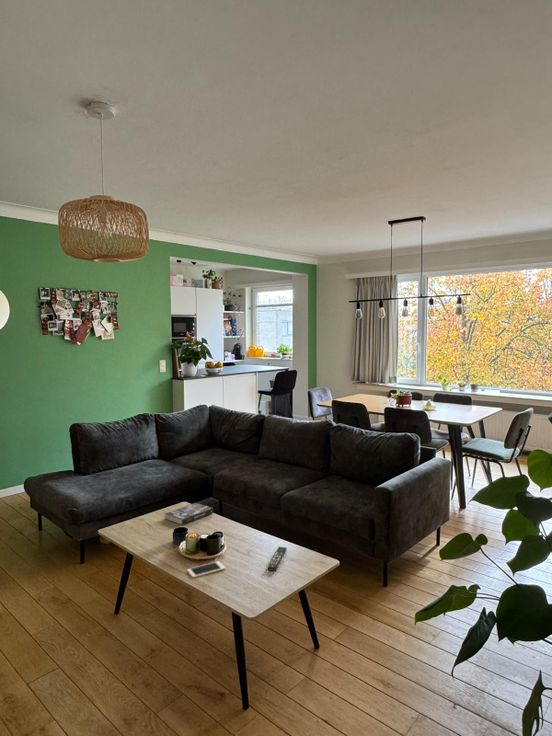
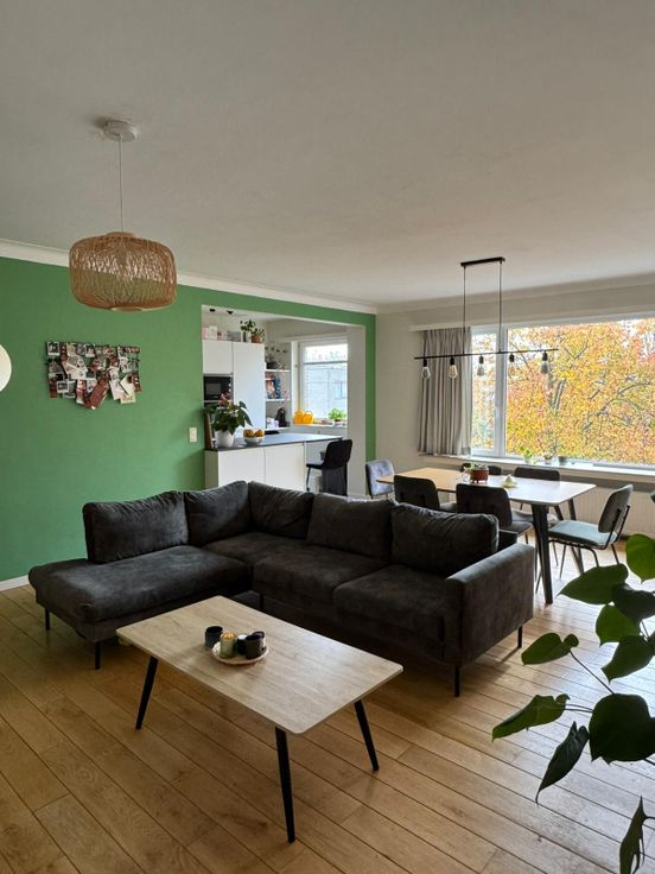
- remote control [267,546,288,572]
- cell phone [186,560,227,579]
- book [164,502,214,526]
